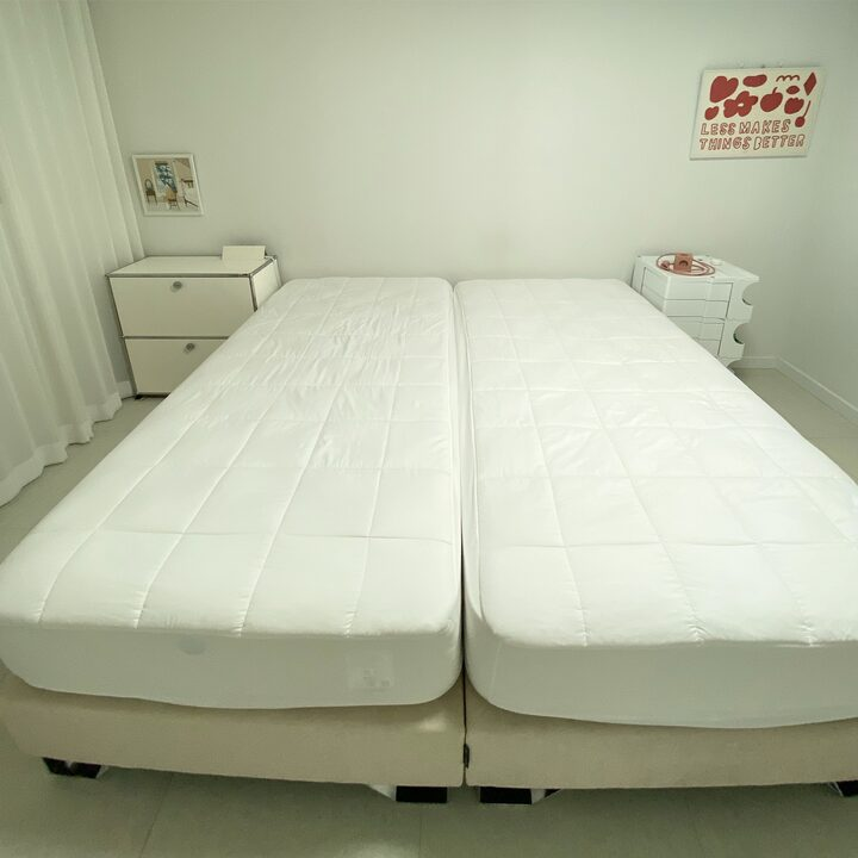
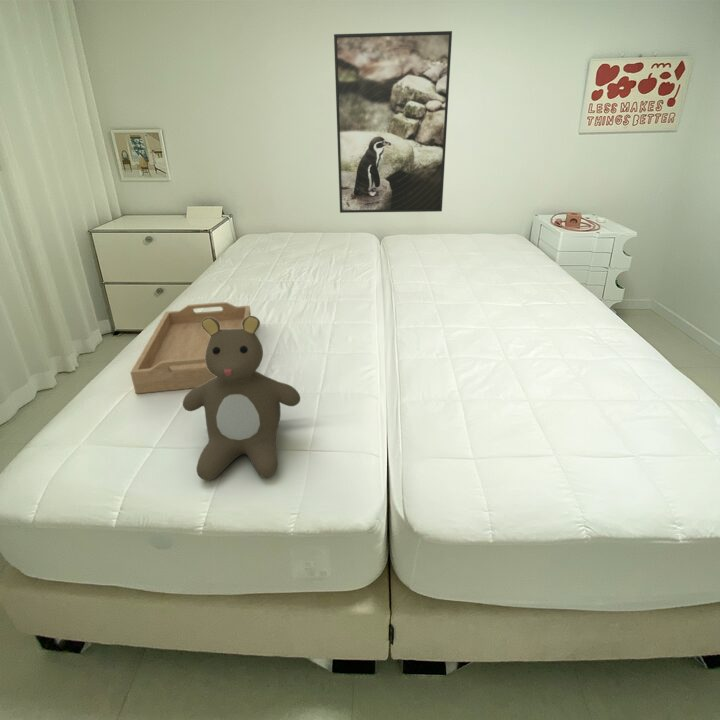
+ teddy bear [182,315,301,482]
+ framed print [333,30,453,214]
+ serving tray [129,301,252,395]
